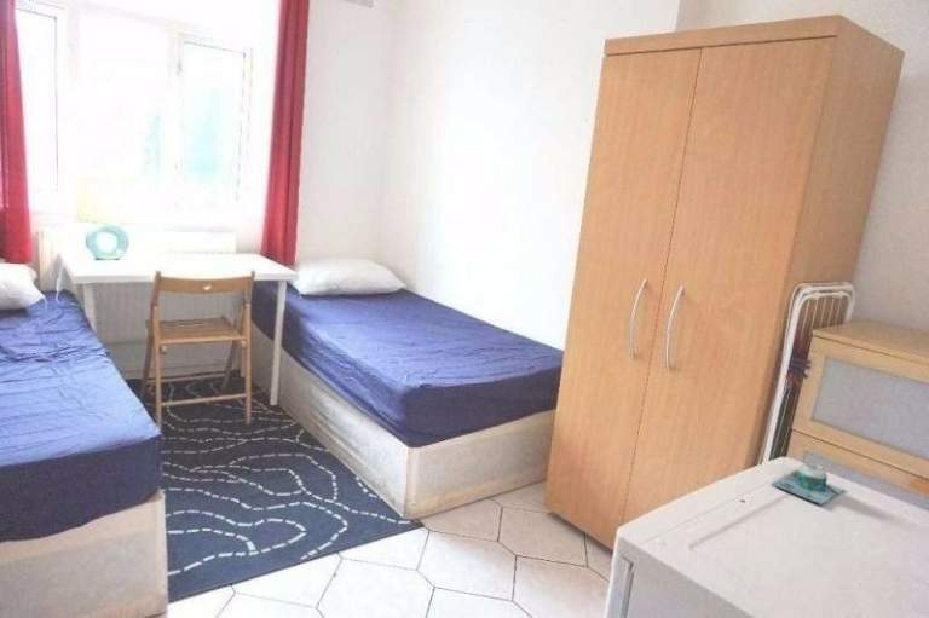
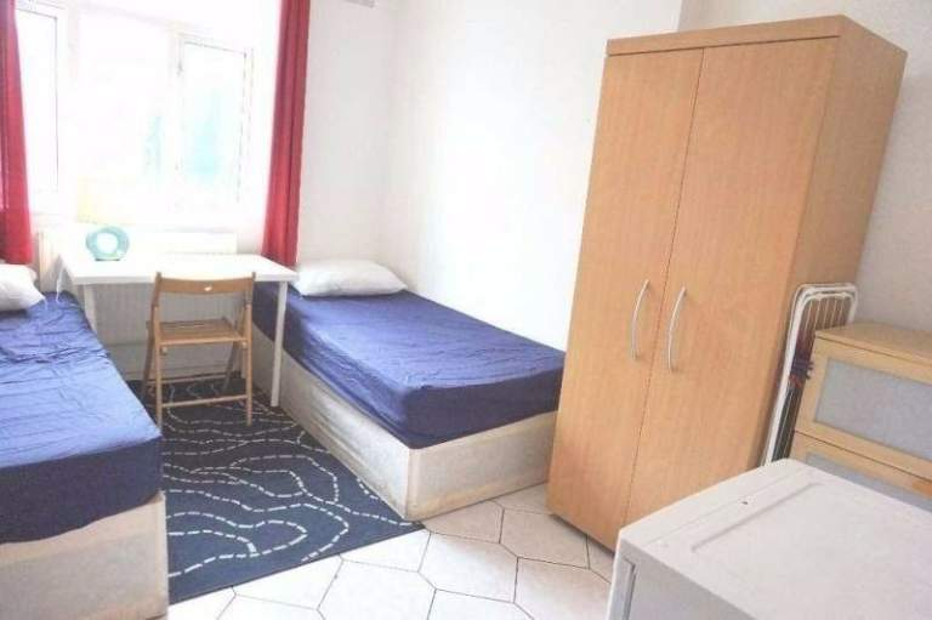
- mug [771,461,846,506]
